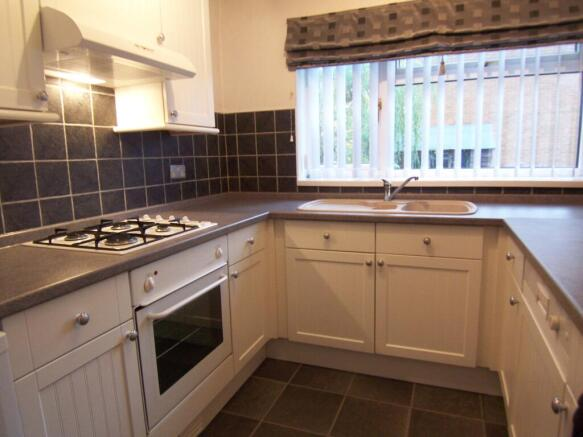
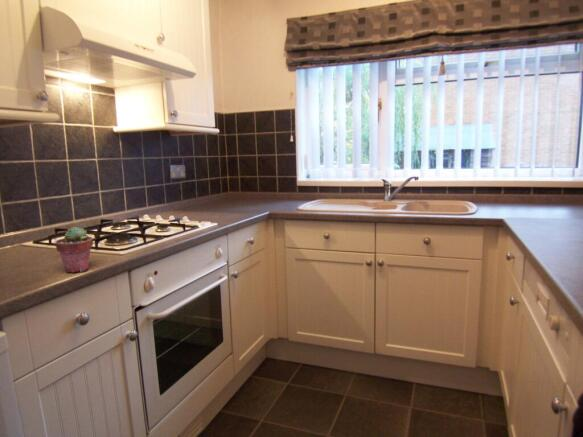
+ potted succulent [54,226,94,273]
